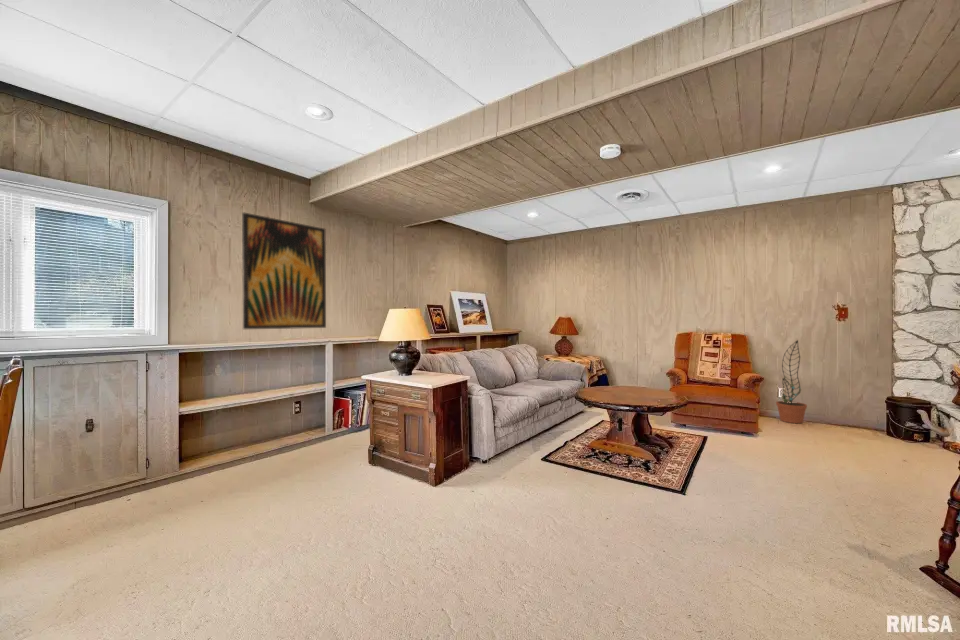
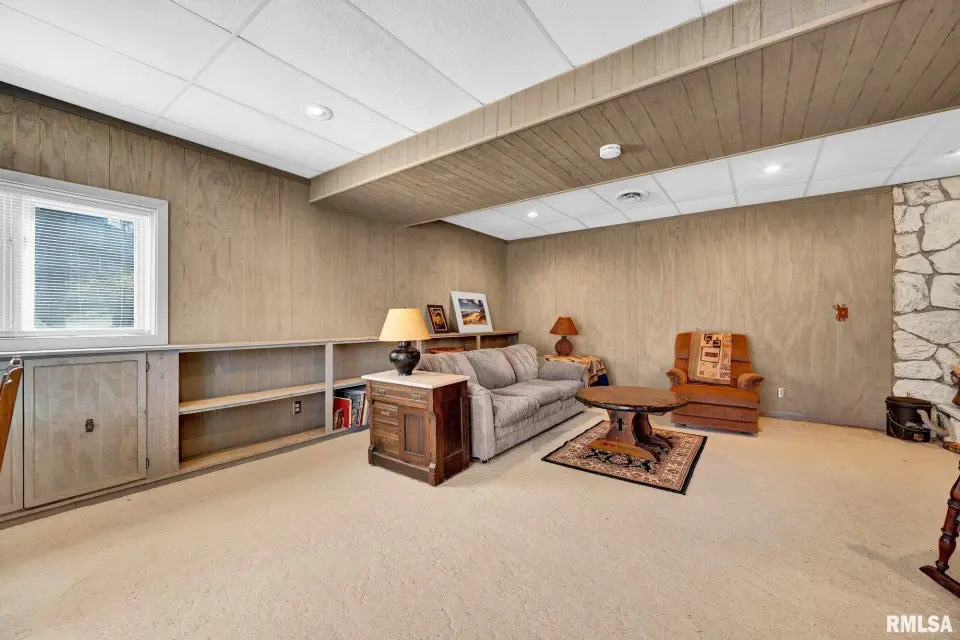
- decorative plant [775,339,808,424]
- wall art [241,211,327,330]
